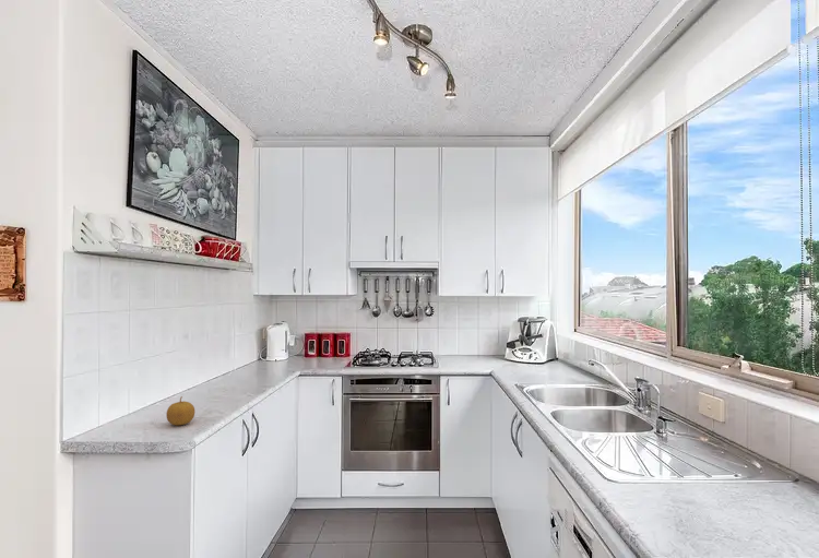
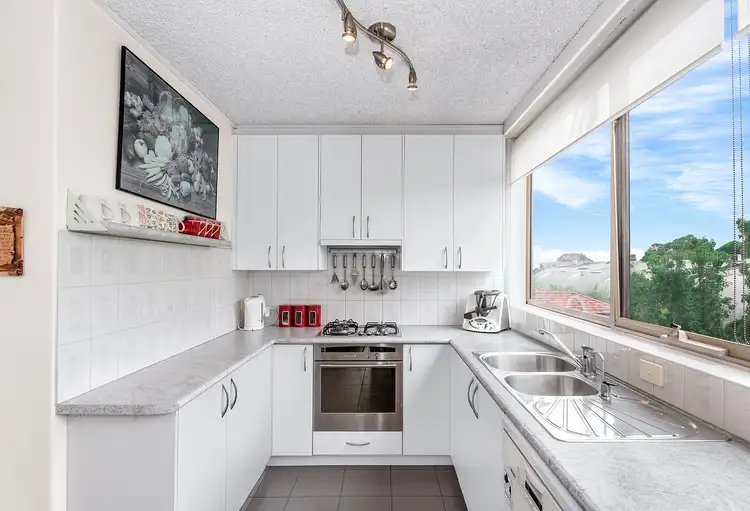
- fruit [165,395,195,427]
